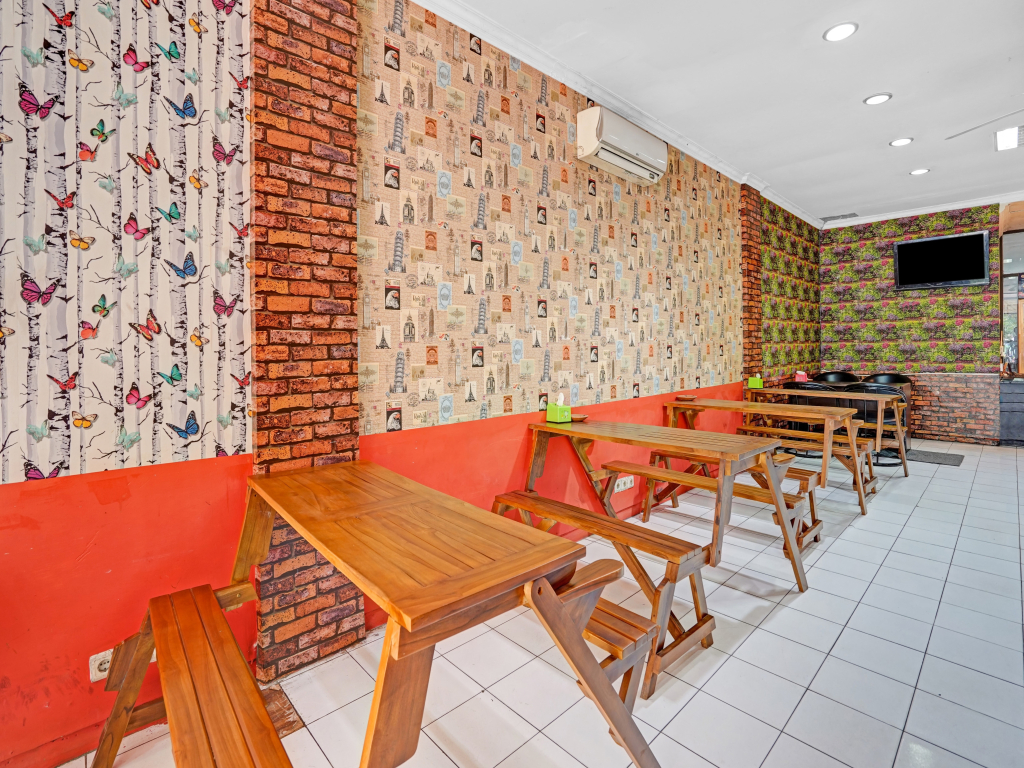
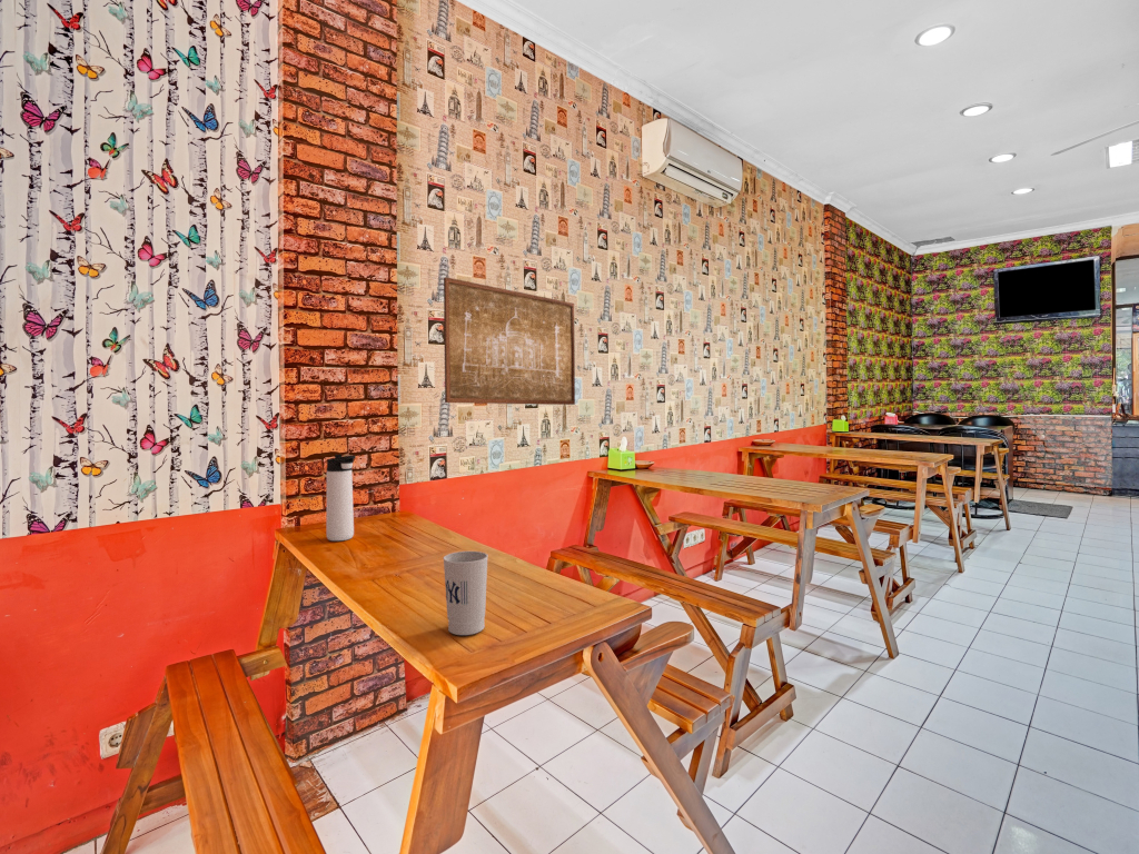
+ thermos bottle [325,454,357,542]
+ wall art [443,276,576,406]
+ cup [443,550,489,636]
